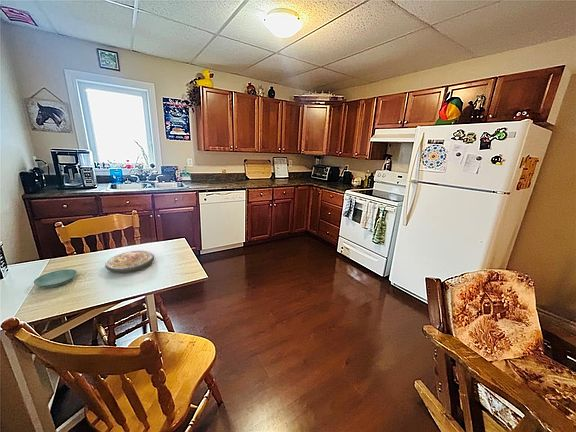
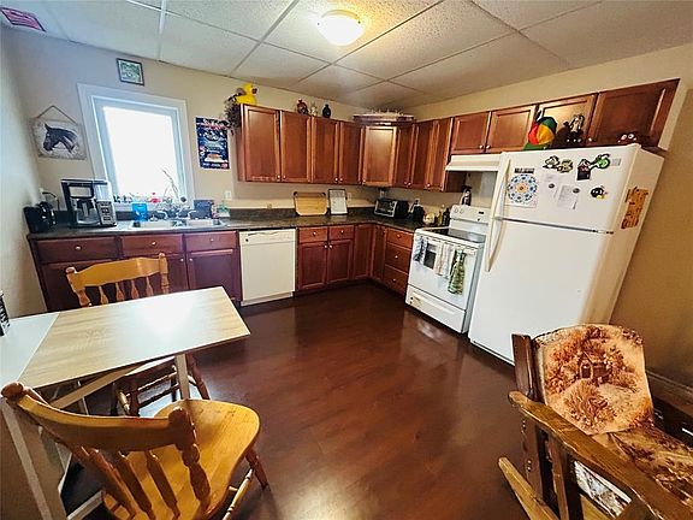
- saucer [33,268,78,289]
- soup [104,250,155,274]
